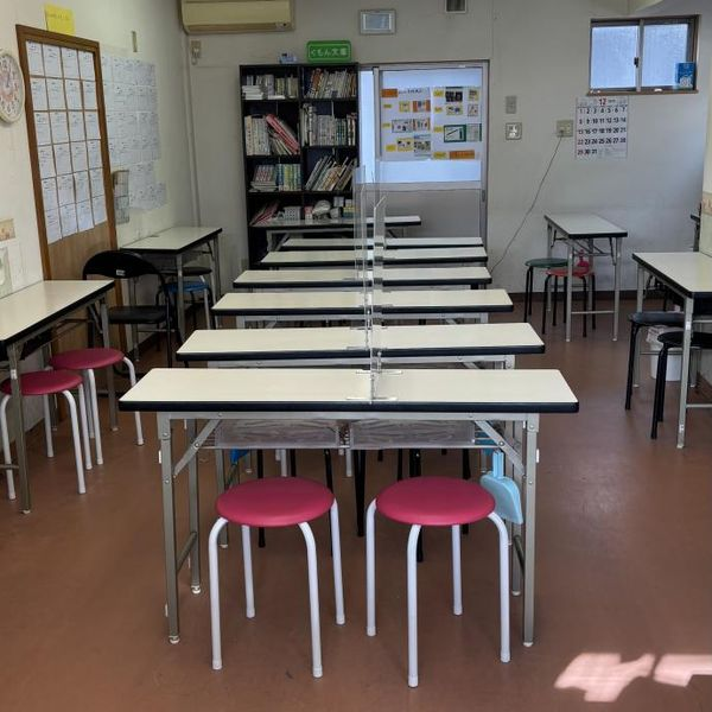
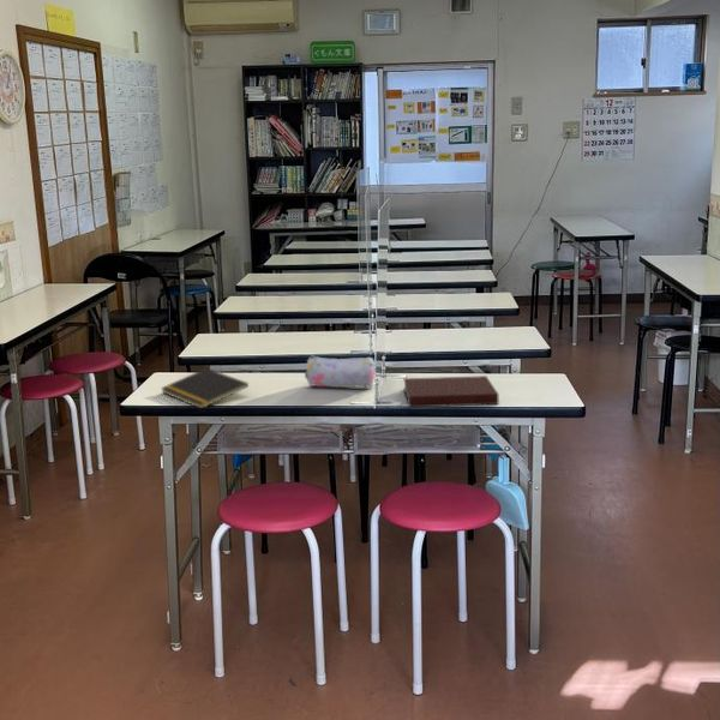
+ pencil case [304,355,377,389]
+ notebook [402,374,499,408]
+ notepad [160,367,250,409]
